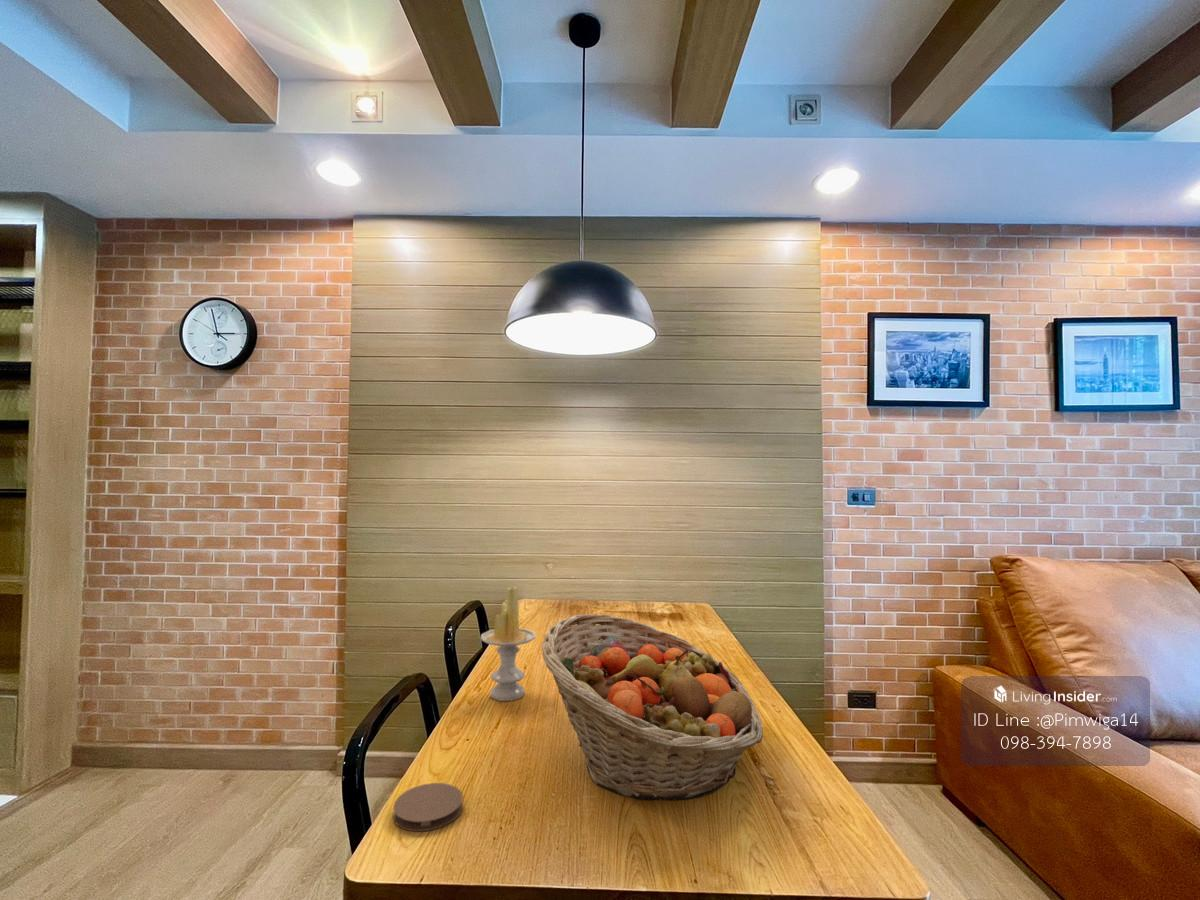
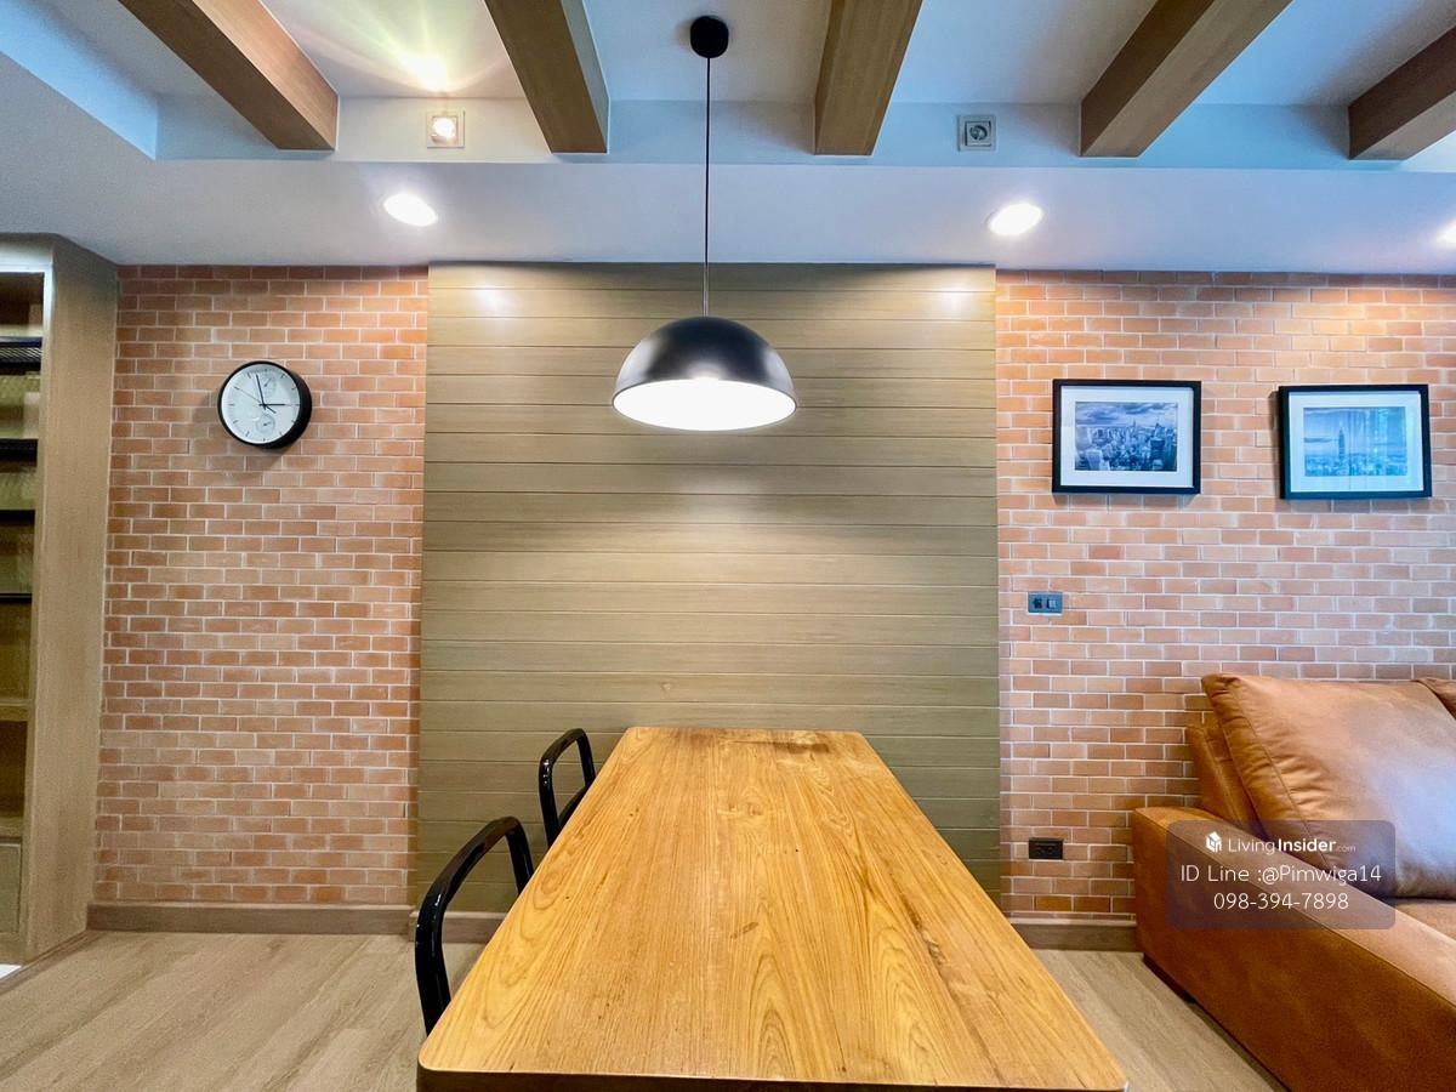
- coaster [392,782,464,832]
- candle [480,585,537,702]
- fruit basket [541,613,764,802]
